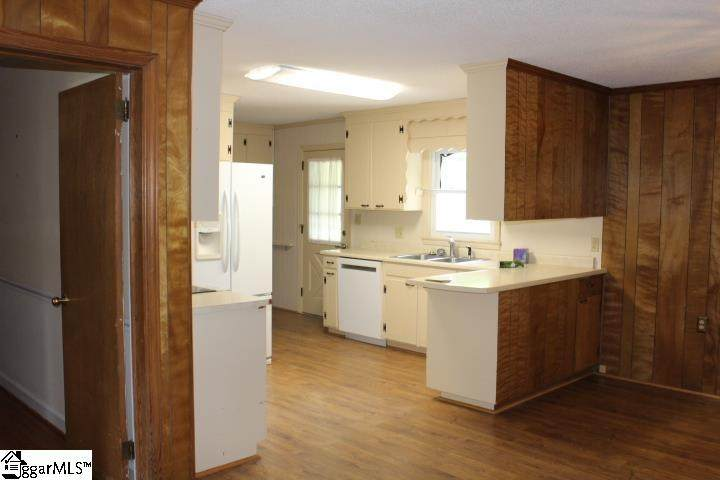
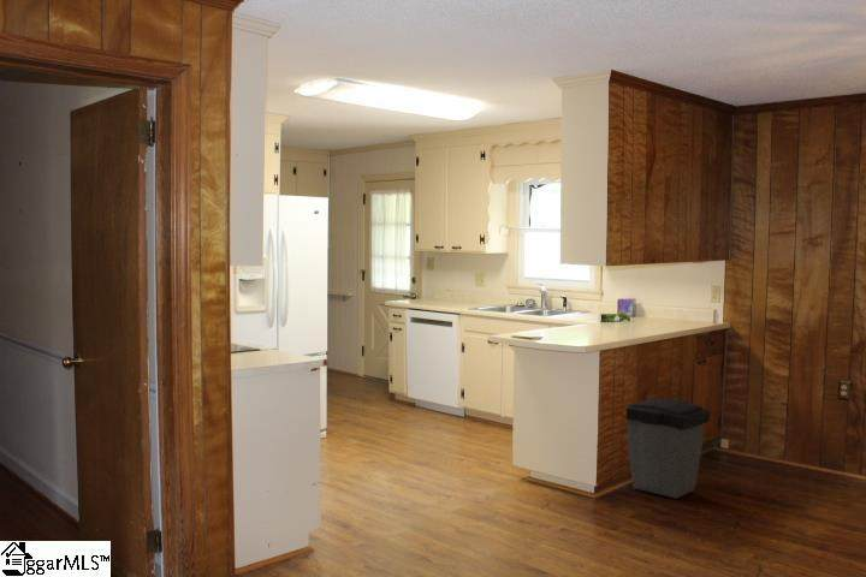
+ trash can [625,398,711,500]
